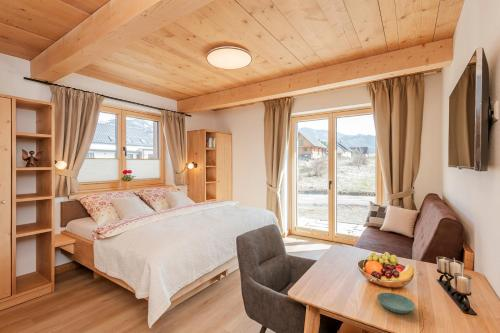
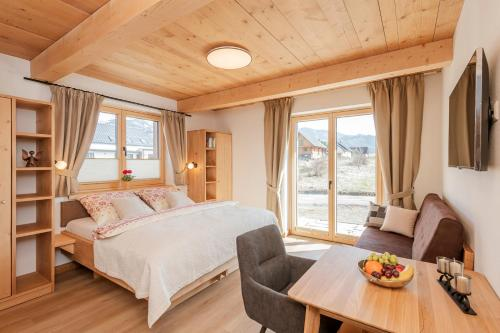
- saucer [376,292,416,314]
